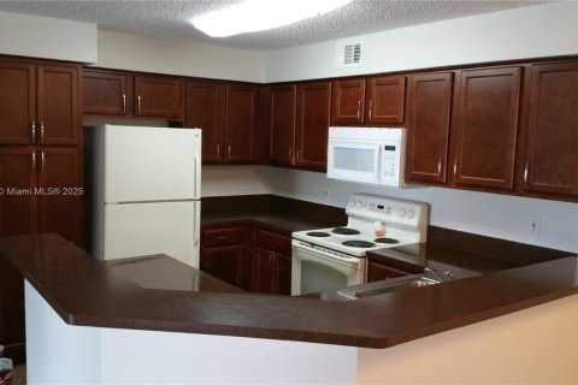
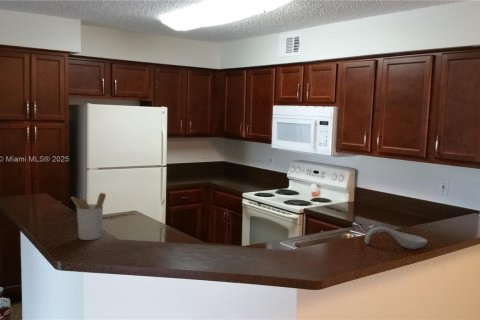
+ utensil holder [69,192,107,241]
+ spoon rest [364,226,429,250]
